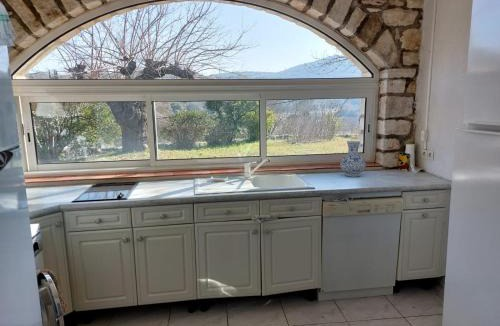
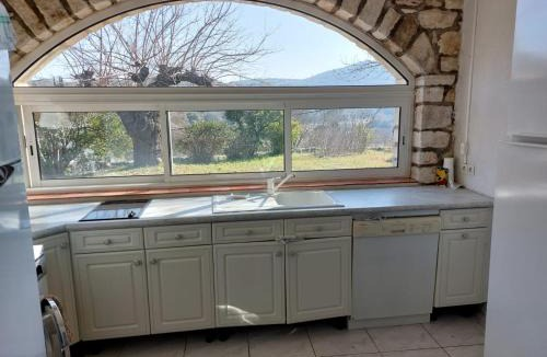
- vase [339,140,367,178]
